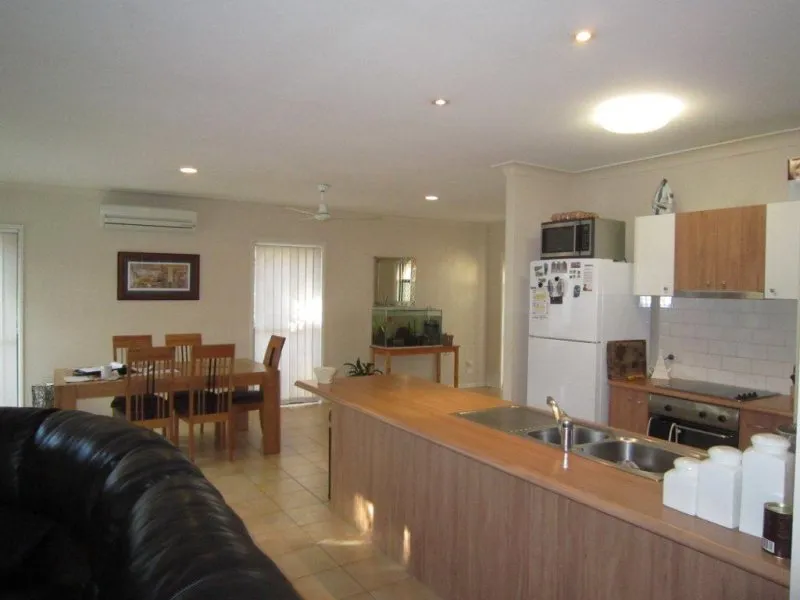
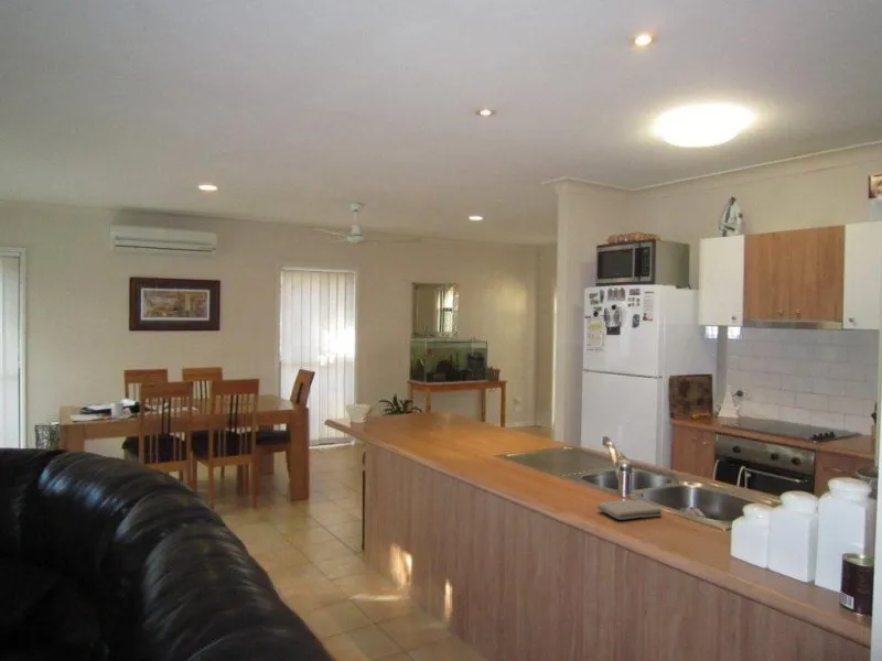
+ washcloth [596,498,663,521]
